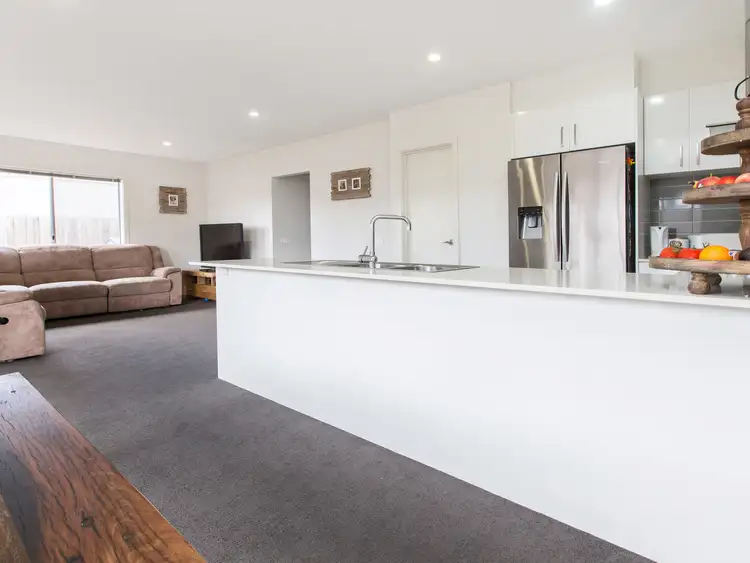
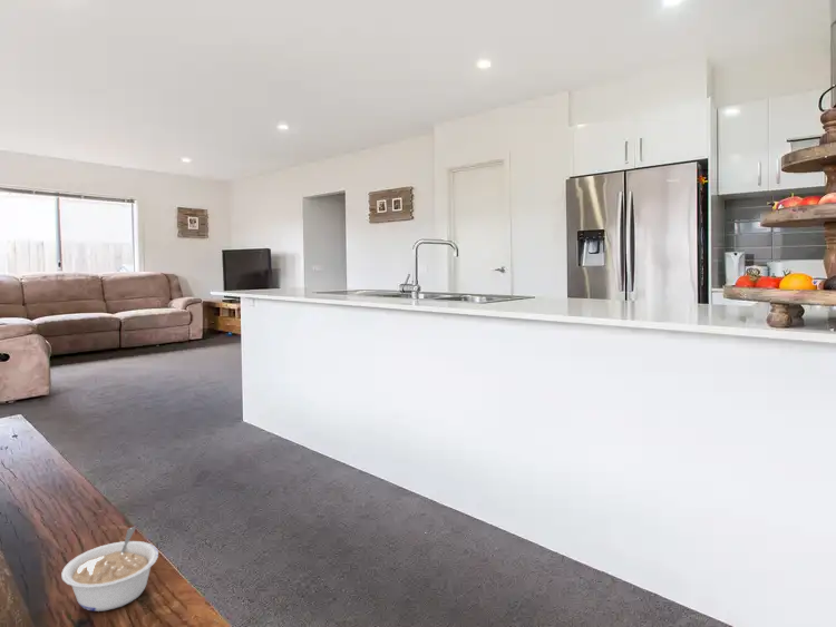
+ legume [60,526,159,613]
